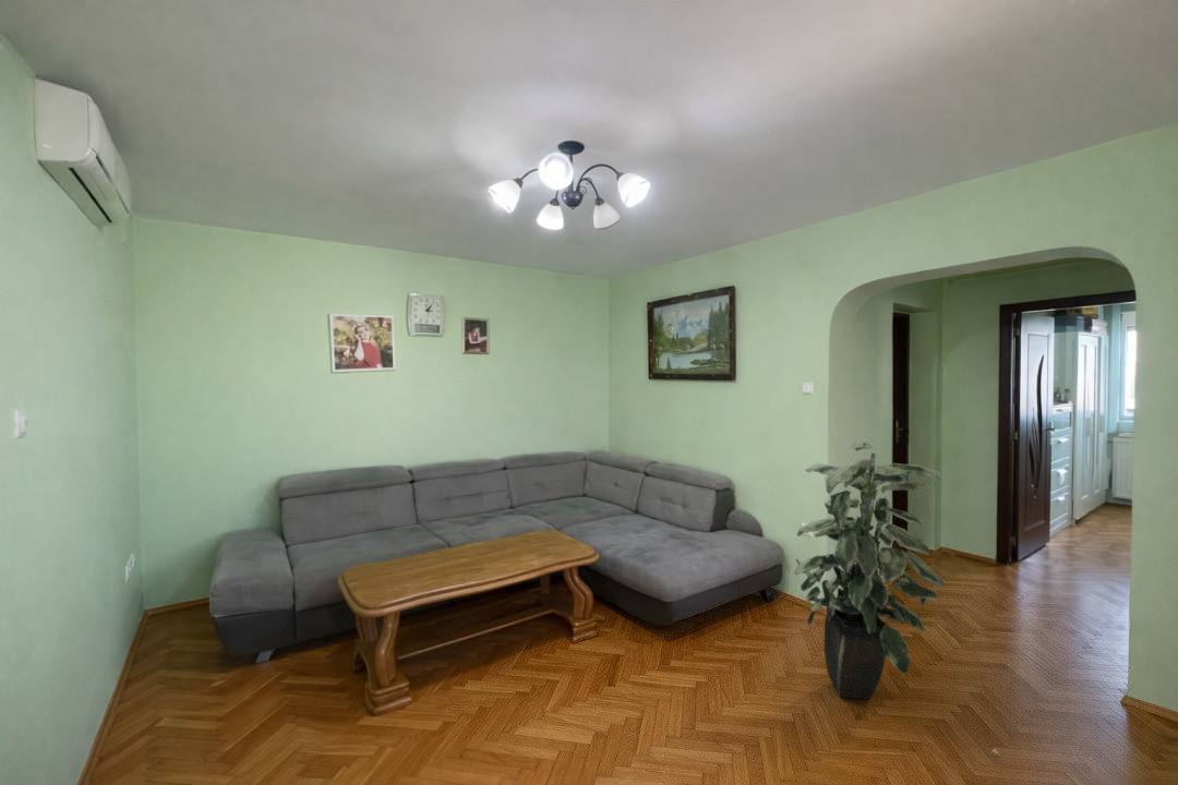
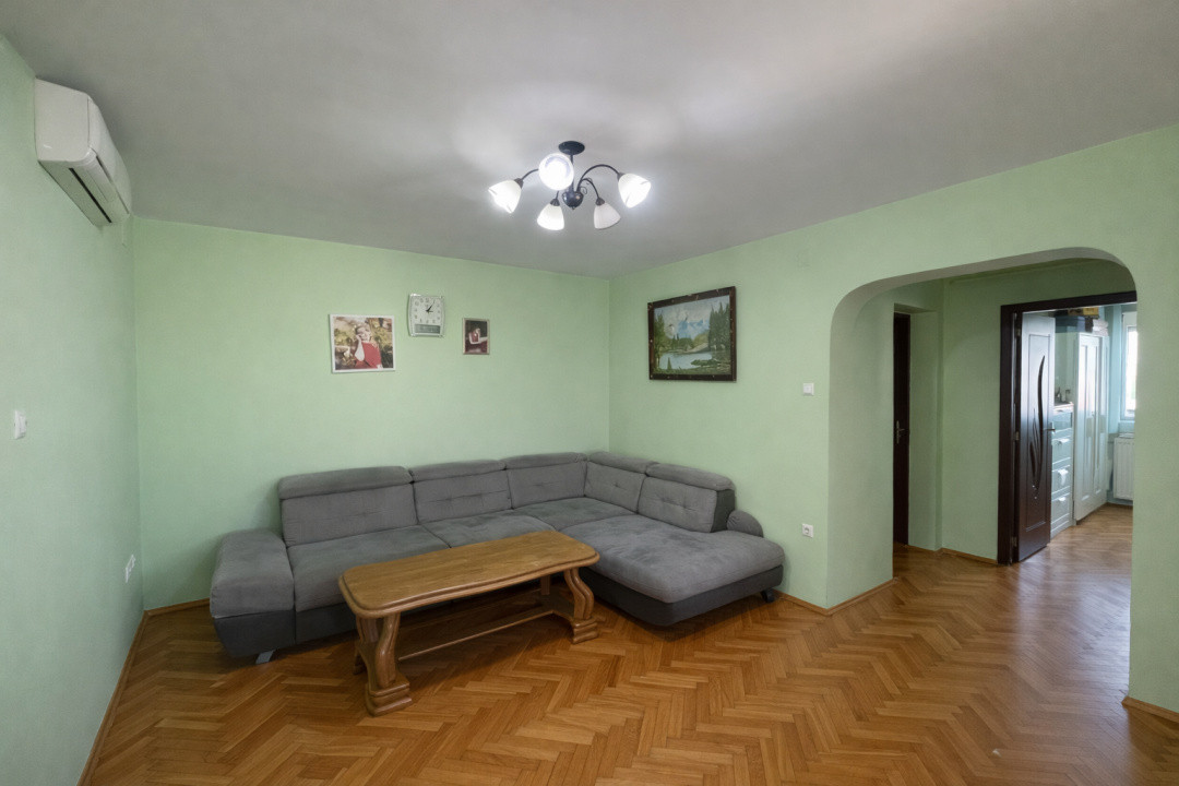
- indoor plant [793,442,945,701]
